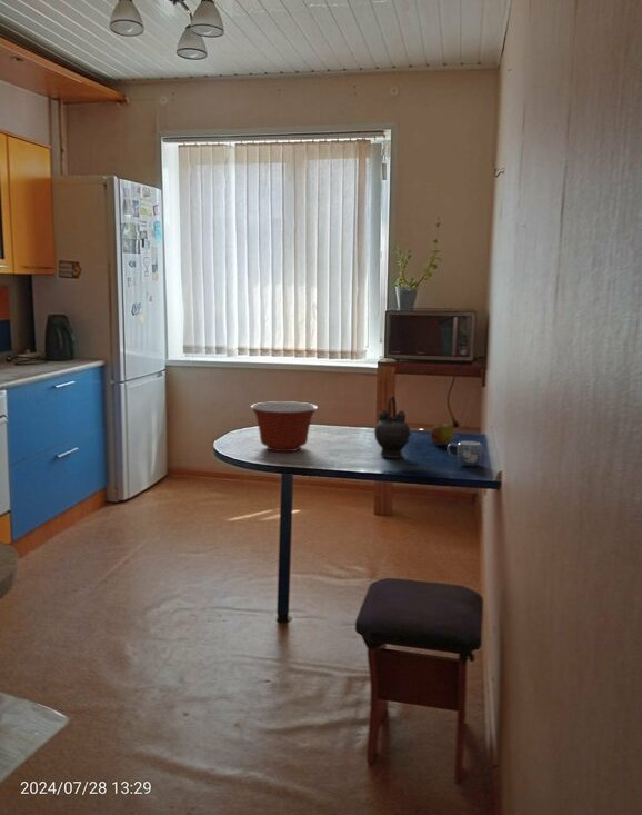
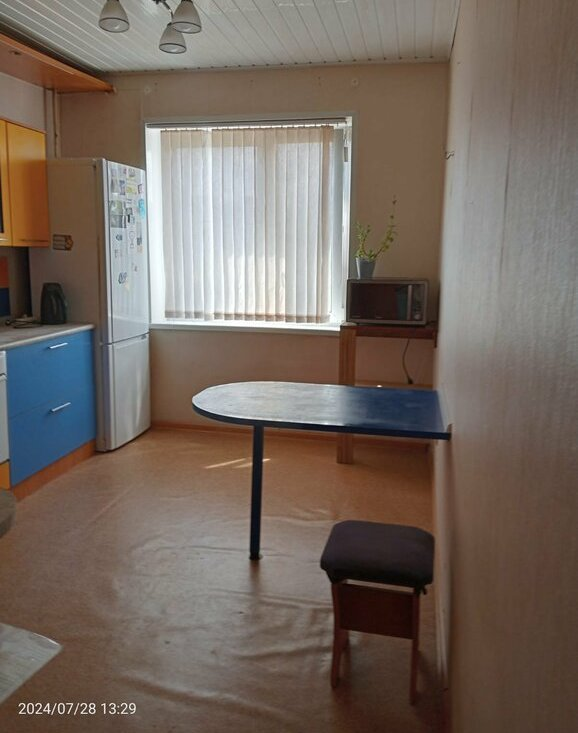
- mug [445,439,483,467]
- teapot [373,394,412,459]
- fruit [429,423,455,446]
- mixing bowl [250,400,319,453]
